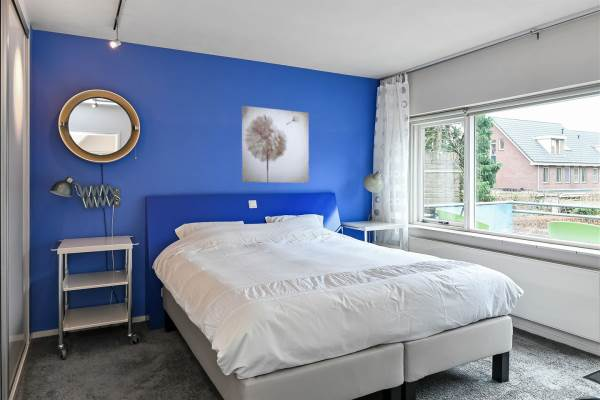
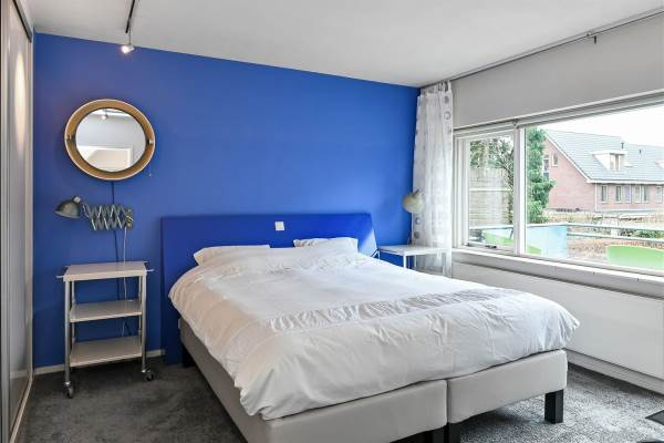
- wall art [241,105,310,184]
